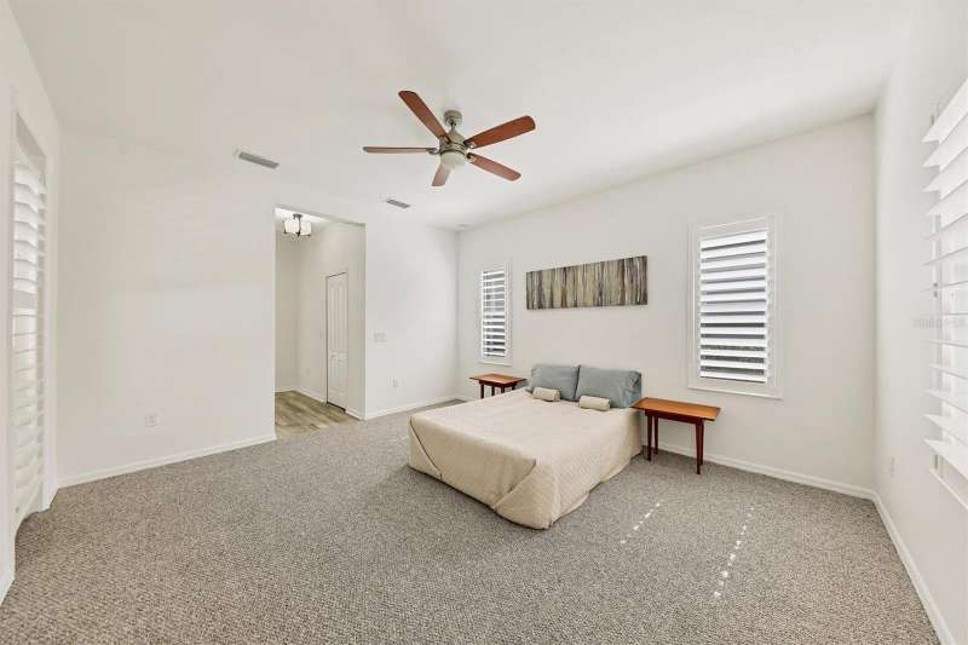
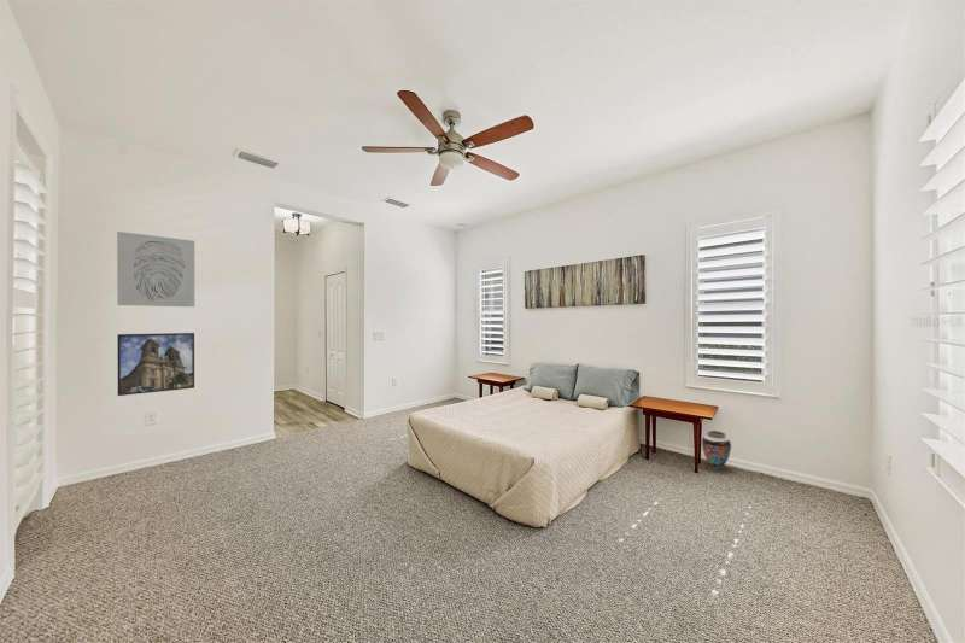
+ vase [701,429,732,470]
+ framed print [116,332,195,397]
+ wall art [116,230,195,308]
